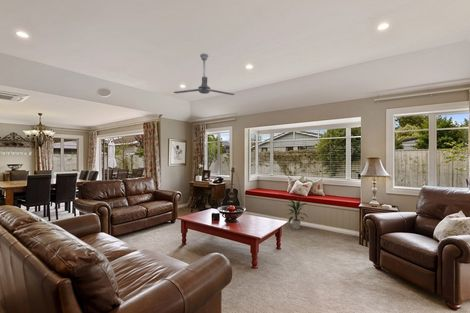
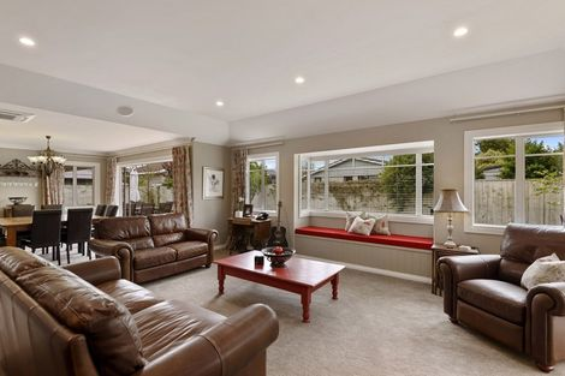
- ceiling fan [173,52,235,96]
- indoor plant [286,197,310,230]
